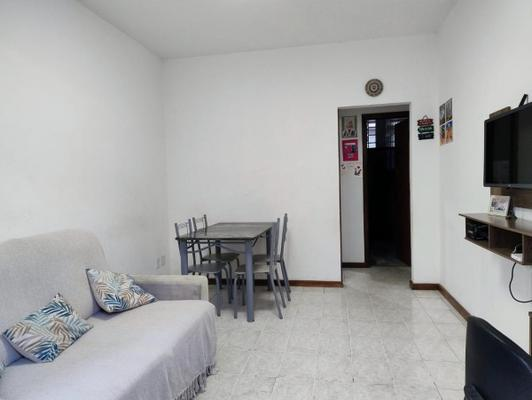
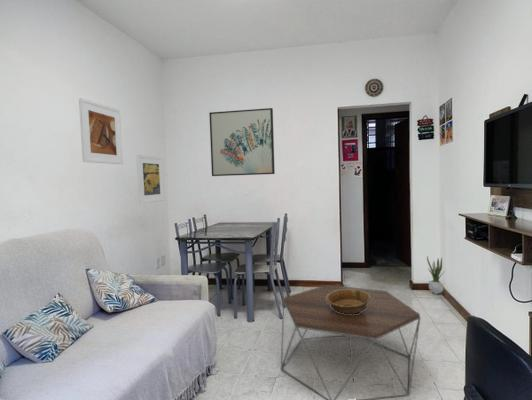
+ coffee table [280,284,422,400]
+ decorative bowl [326,289,371,315]
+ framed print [136,154,165,204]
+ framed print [78,97,124,165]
+ potted plant [426,255,445,295]
+ wall art [208,107,276,177]
